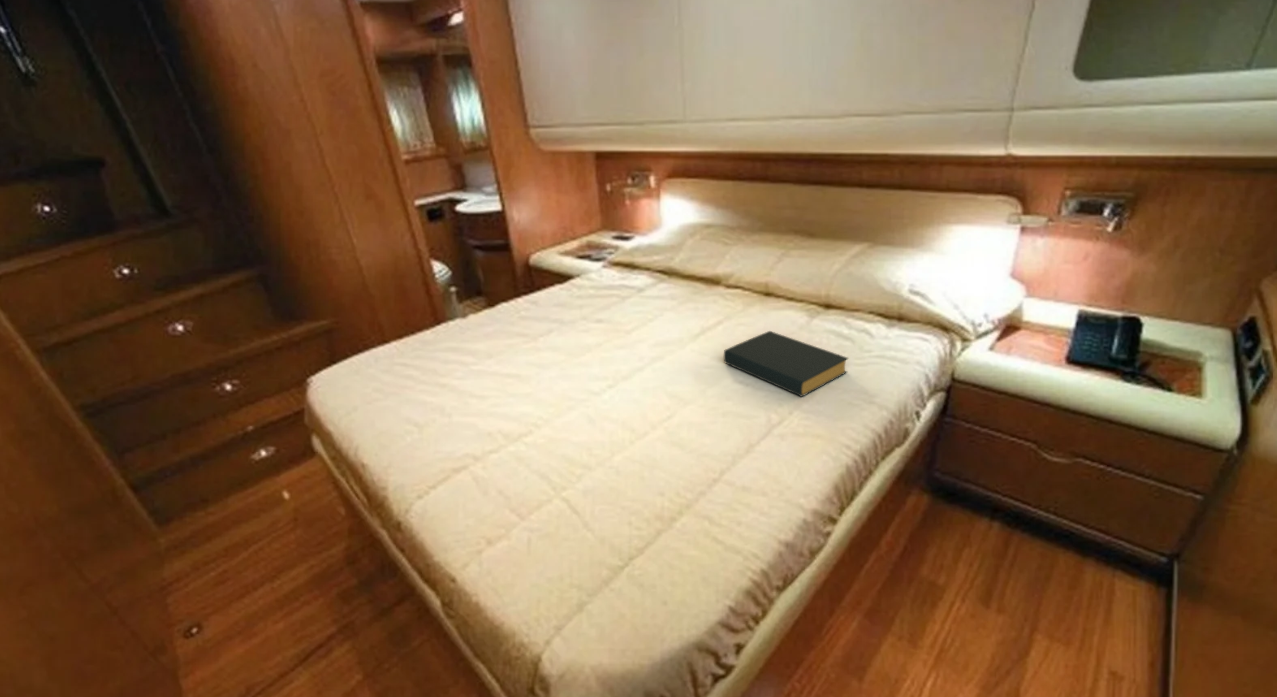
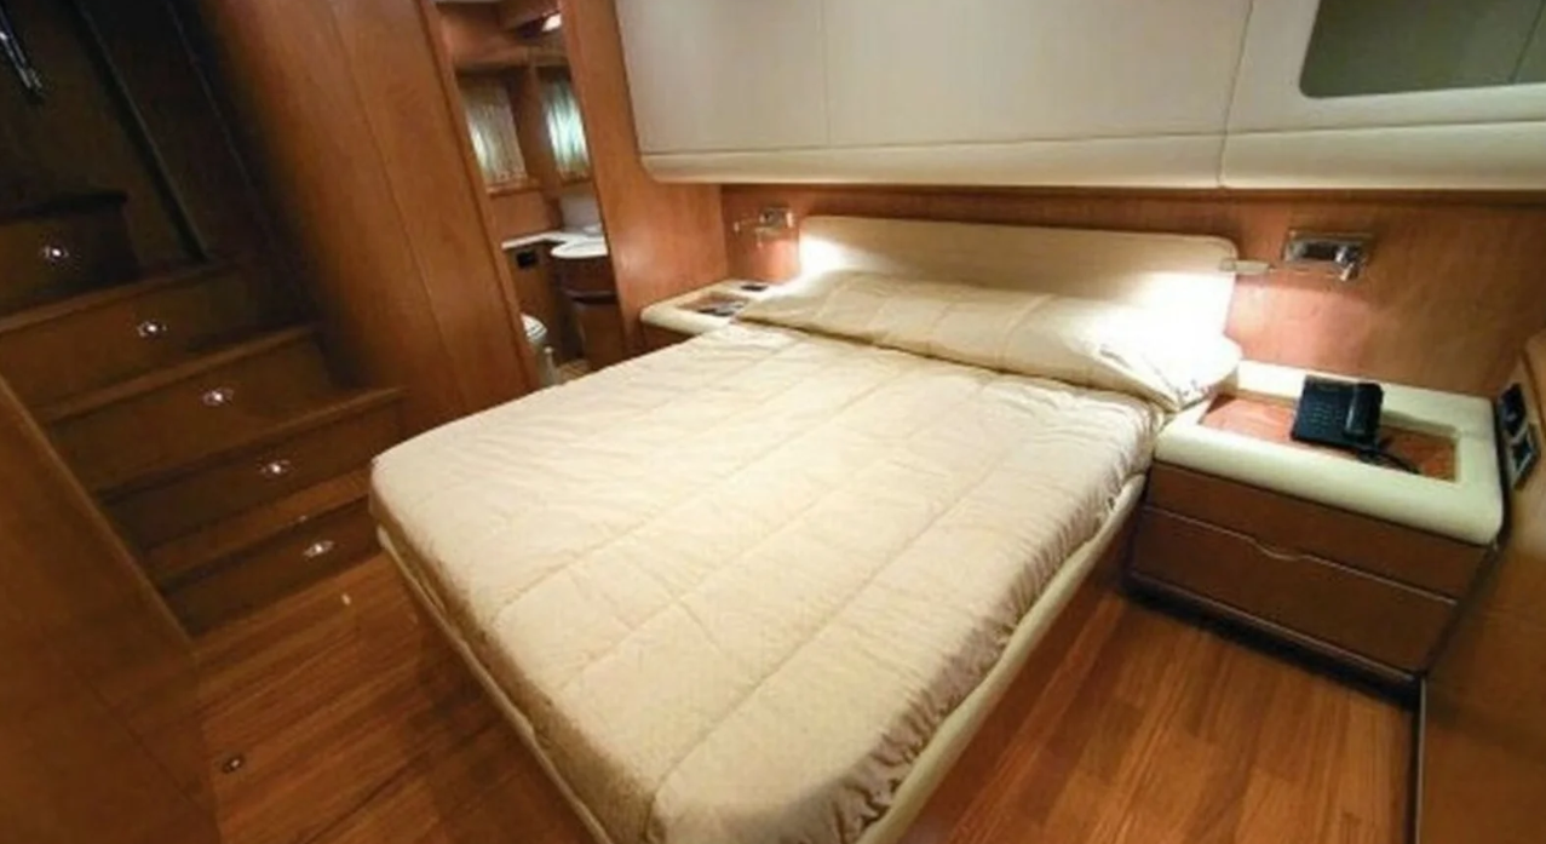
- hardback book [723,330,850,398]
